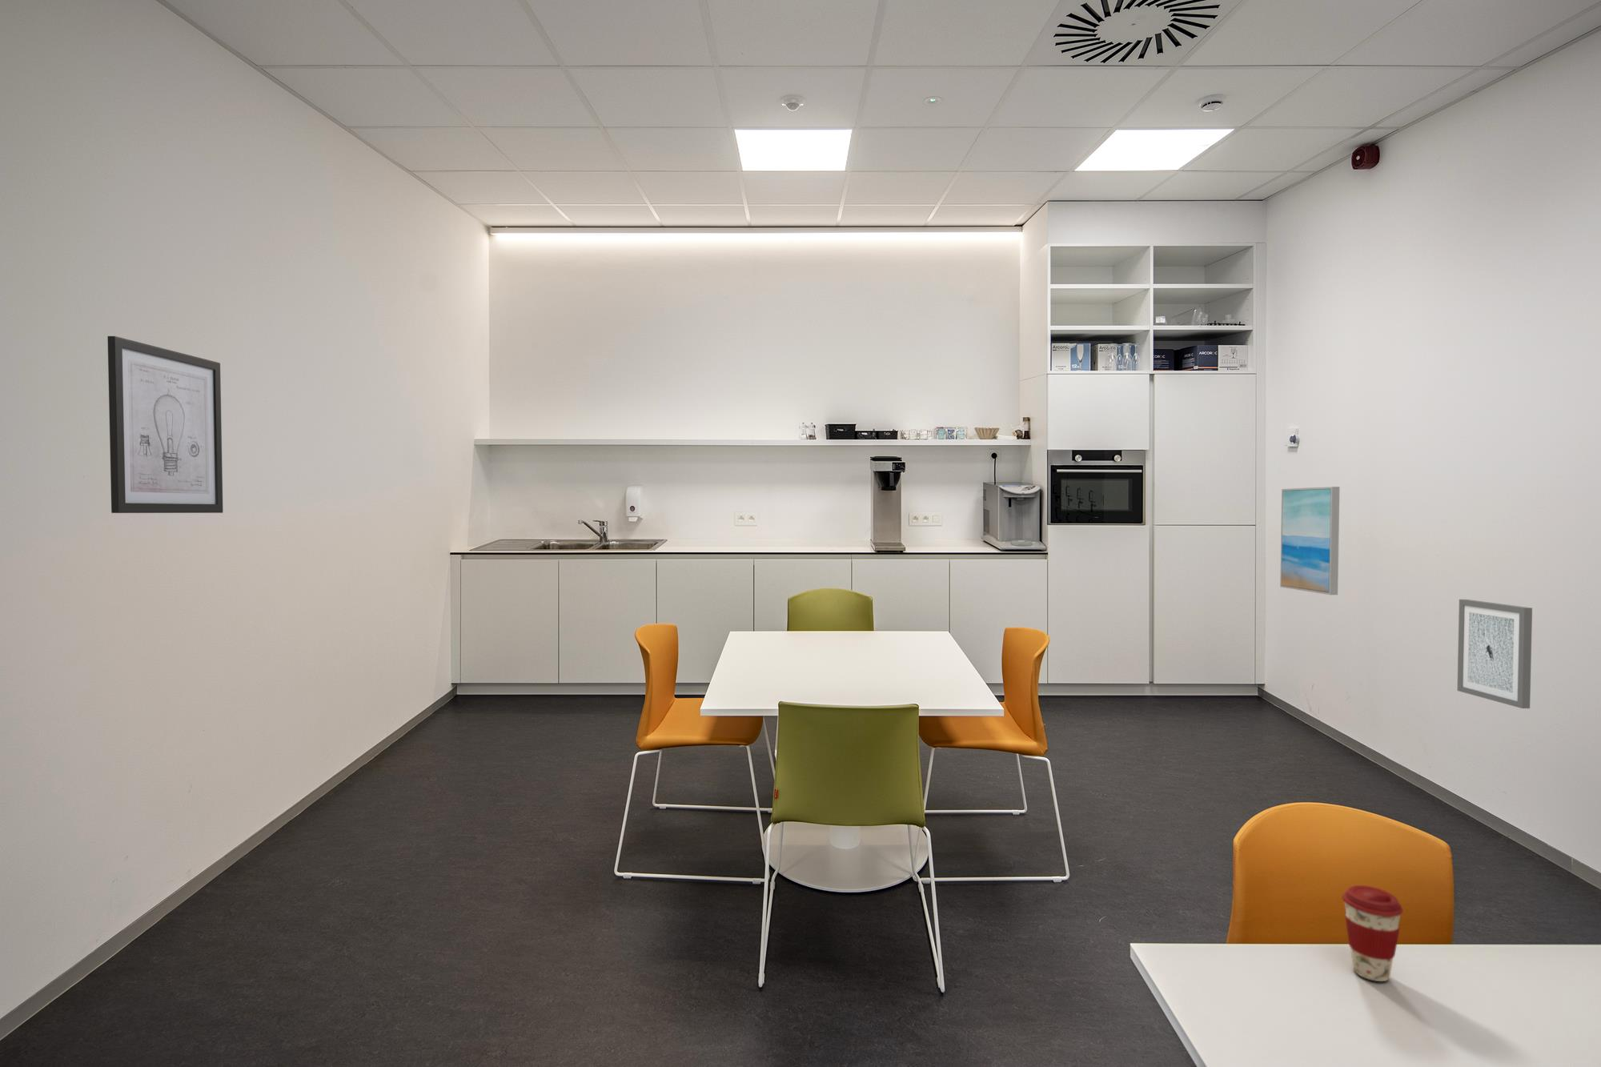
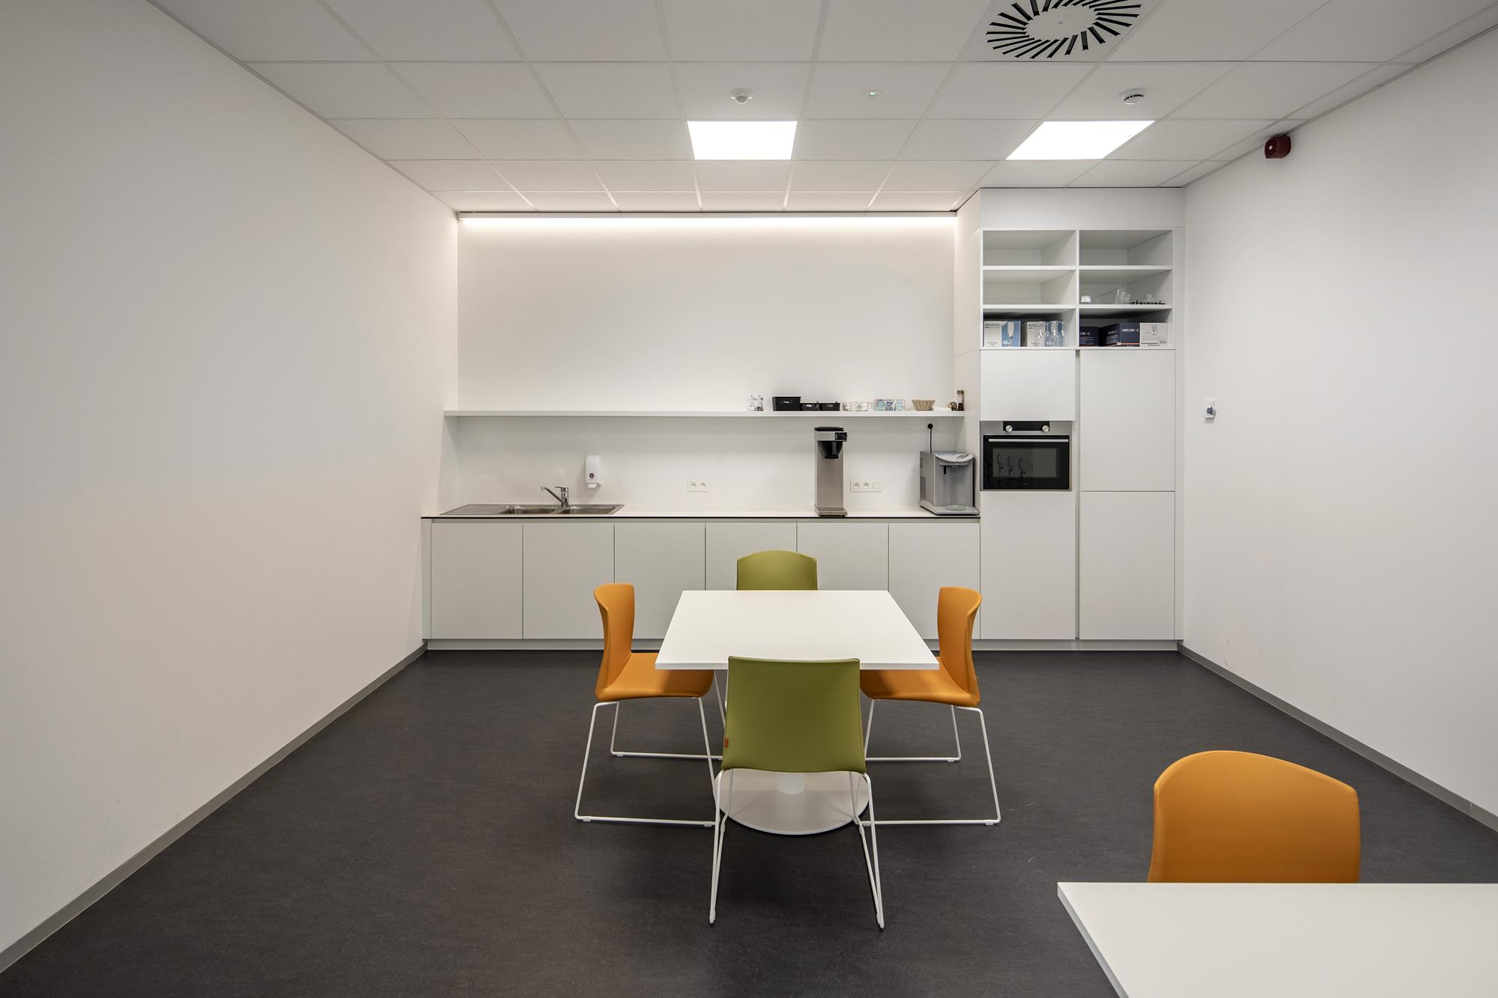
- wall art [1280,486,1340,595]
- wall art [107,336,224,514]
- coffee cup [1342,885,1405,982]
- wall art [1456,599,1533,710]
